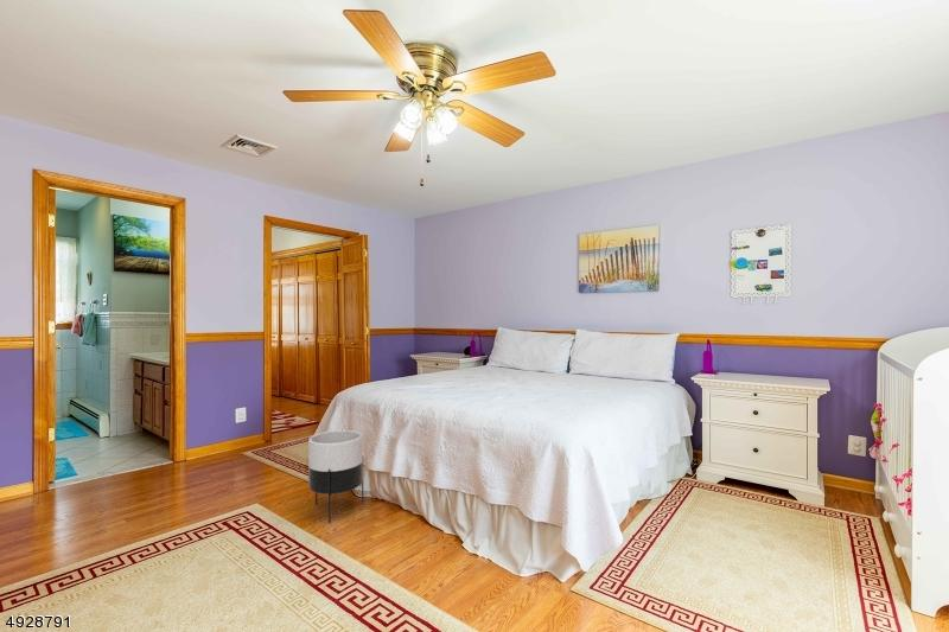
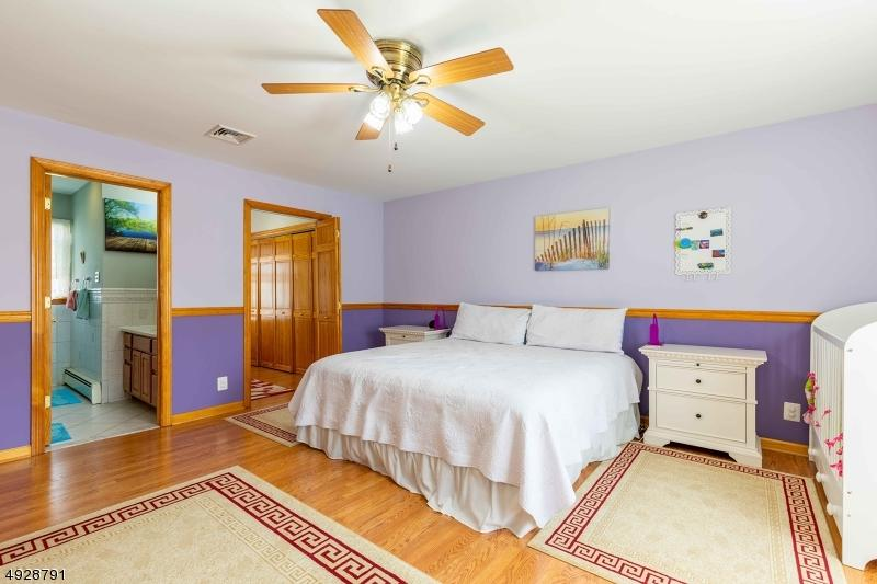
- planter [307,429,364,524]
